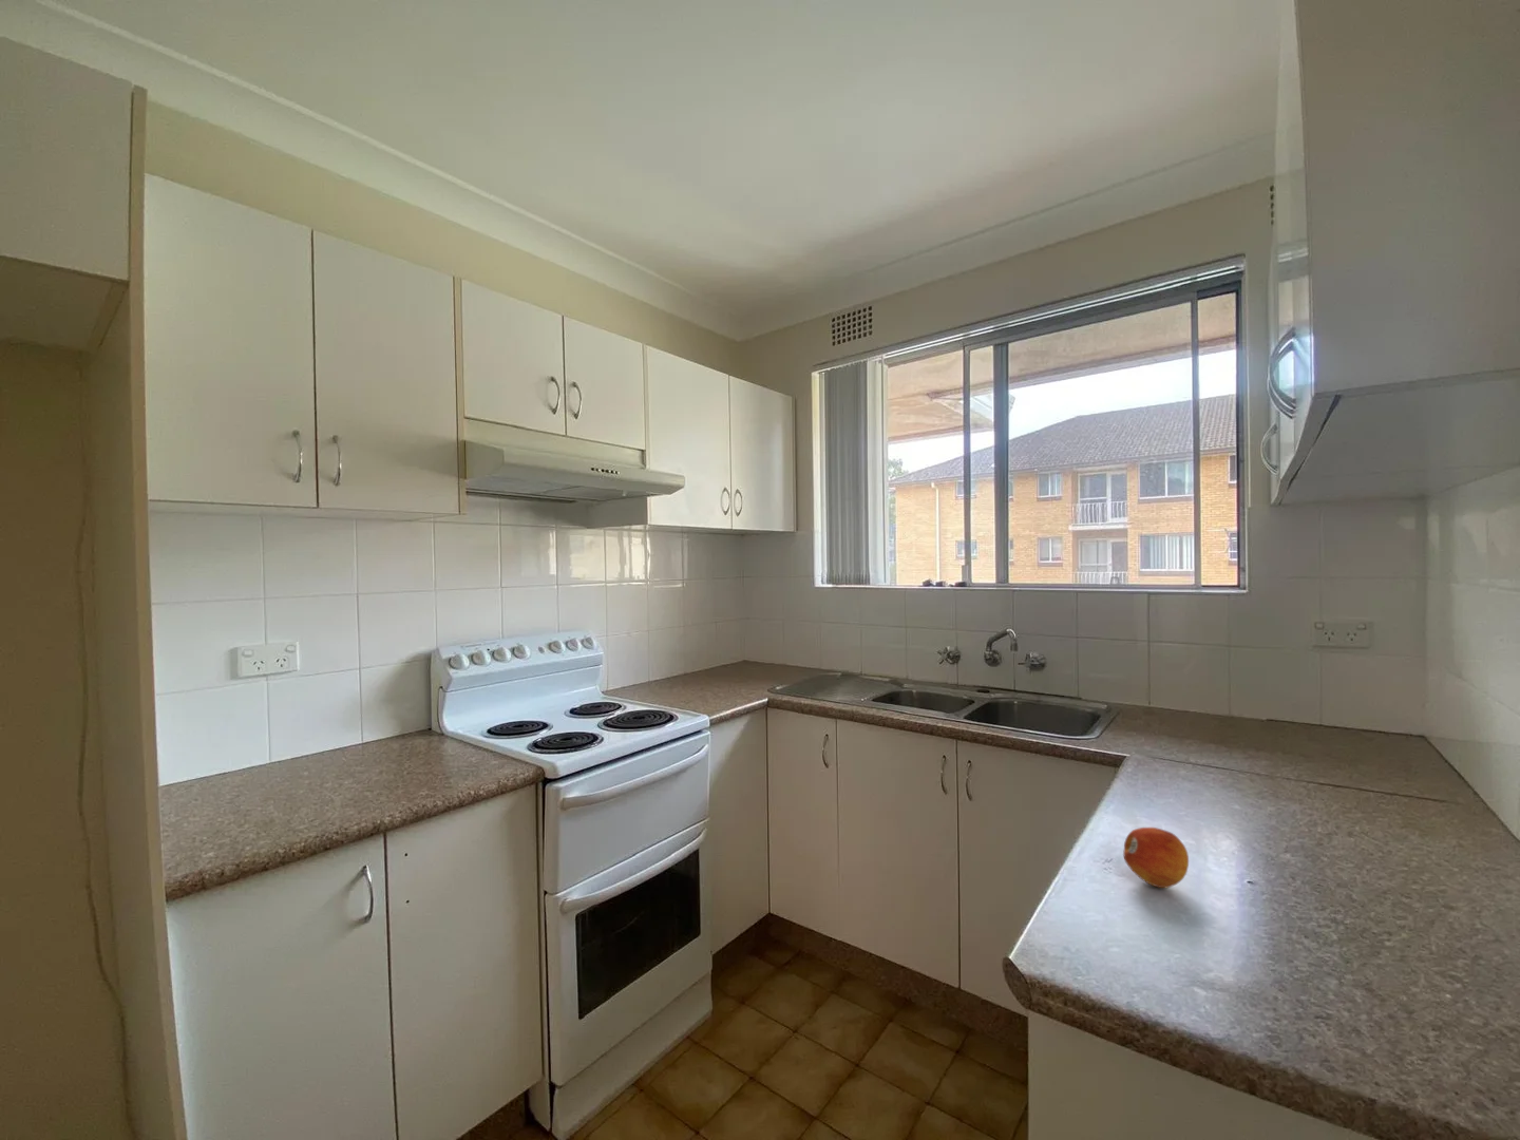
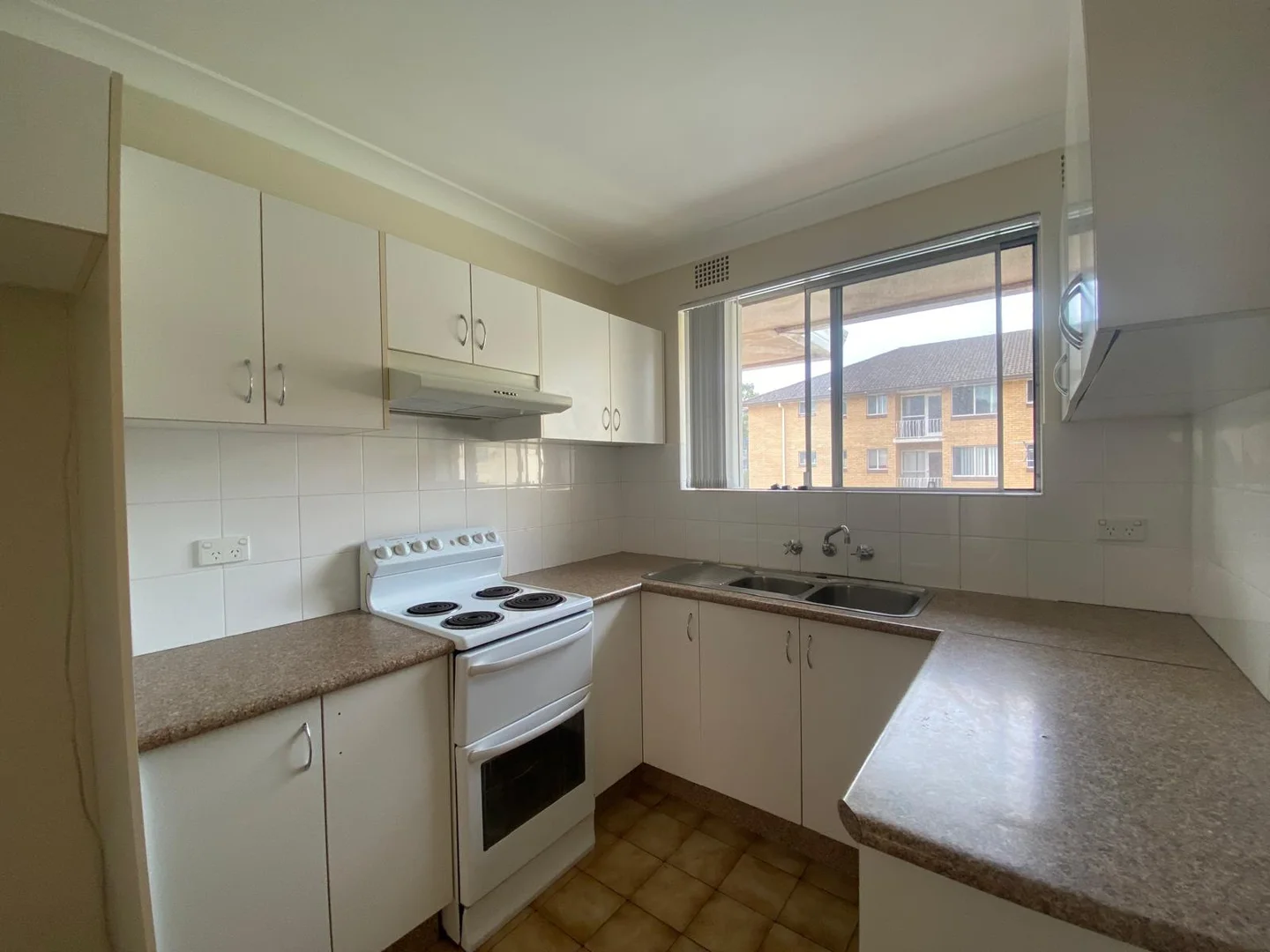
- fruit [1123,826,1190,889]
